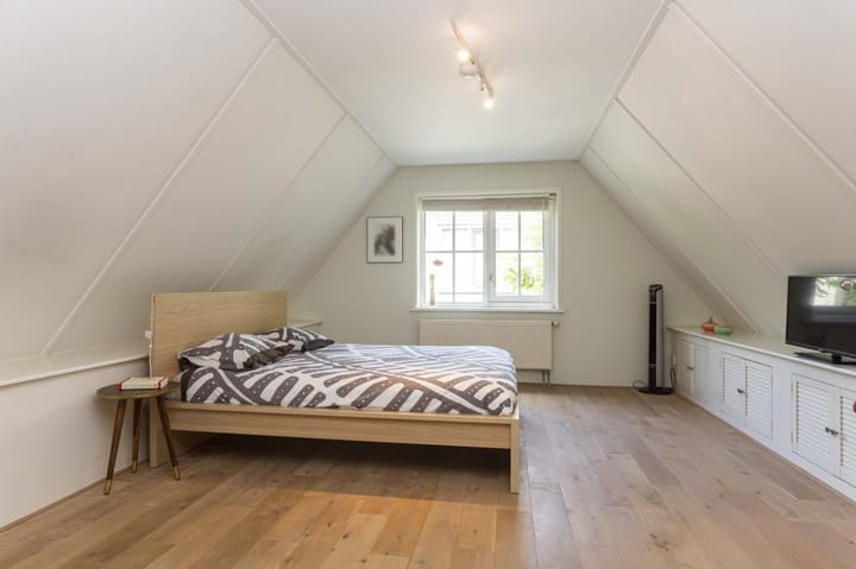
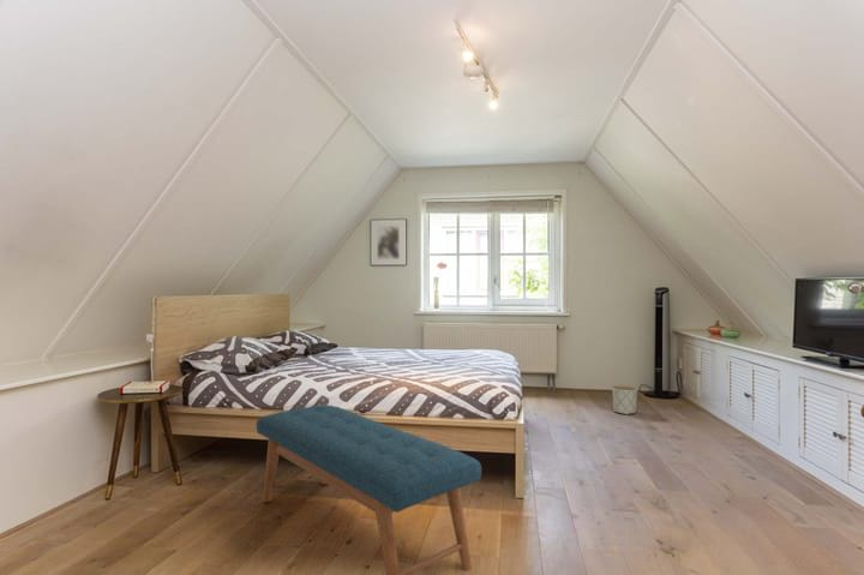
+ bench [256,403,482,575]
+ planter [611,384,638,415]
